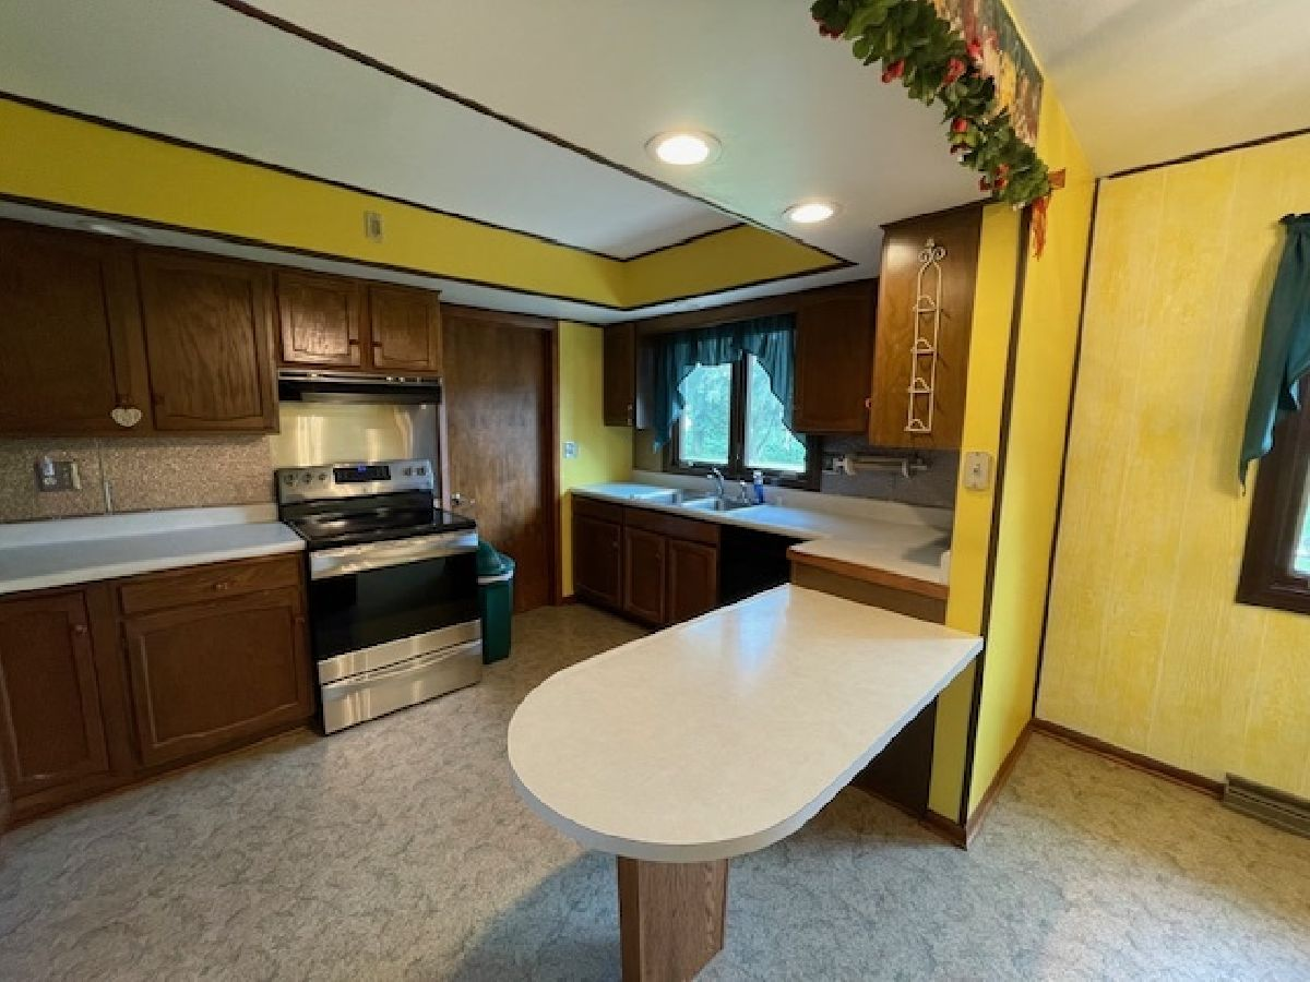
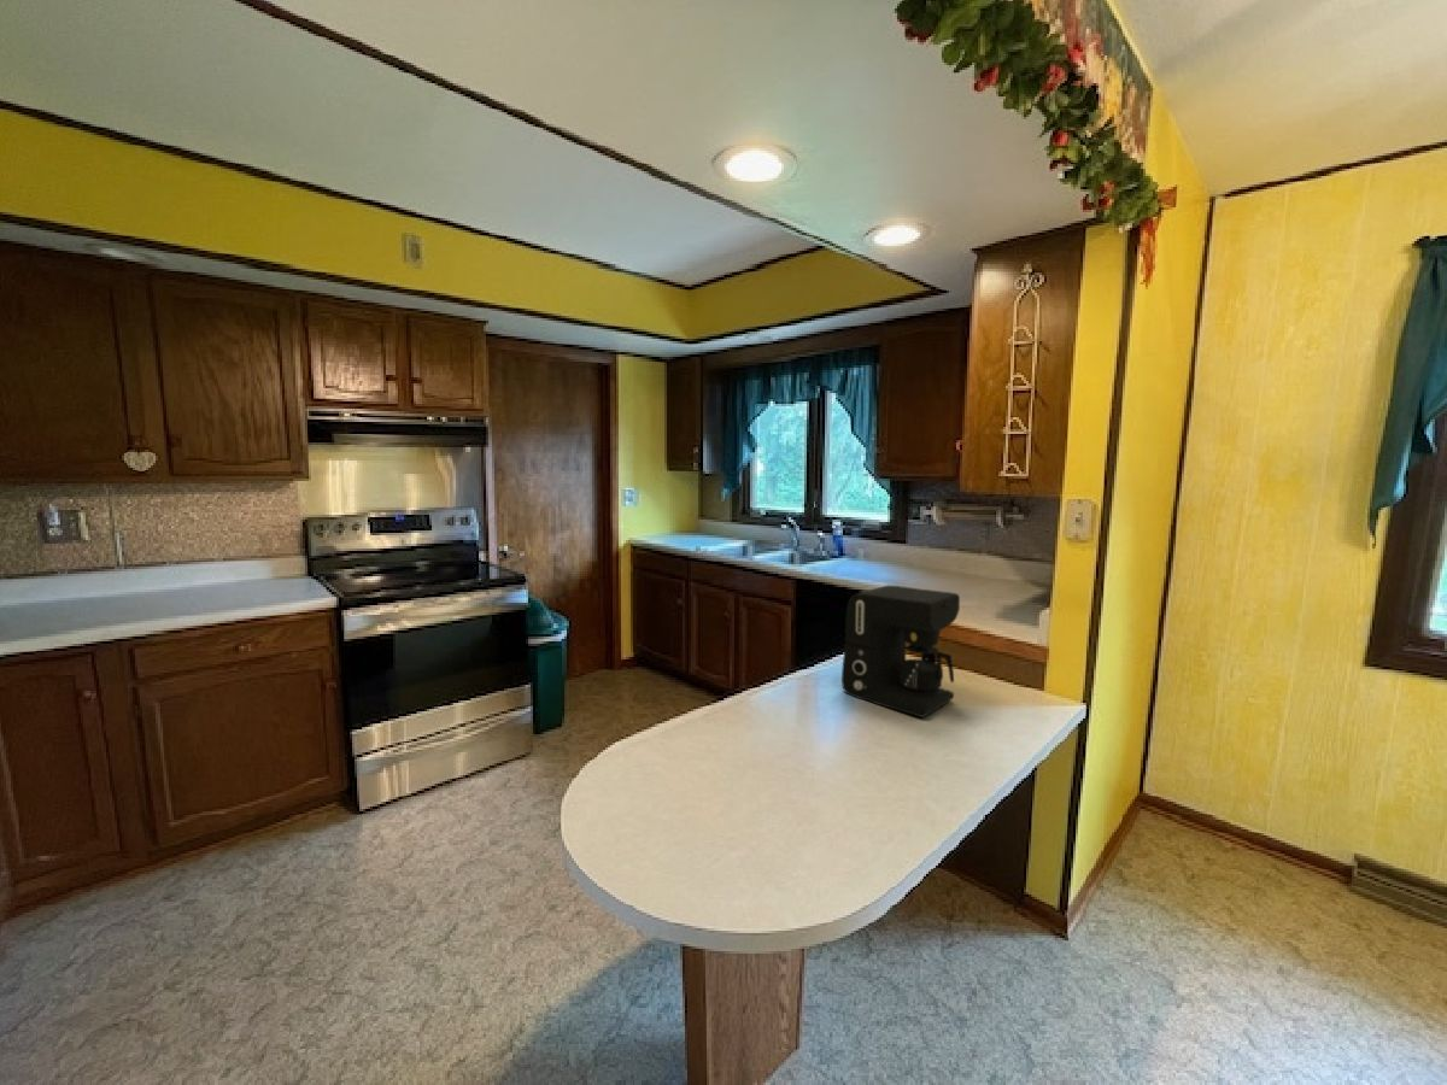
+ coffee maker [840,585,961,719]
